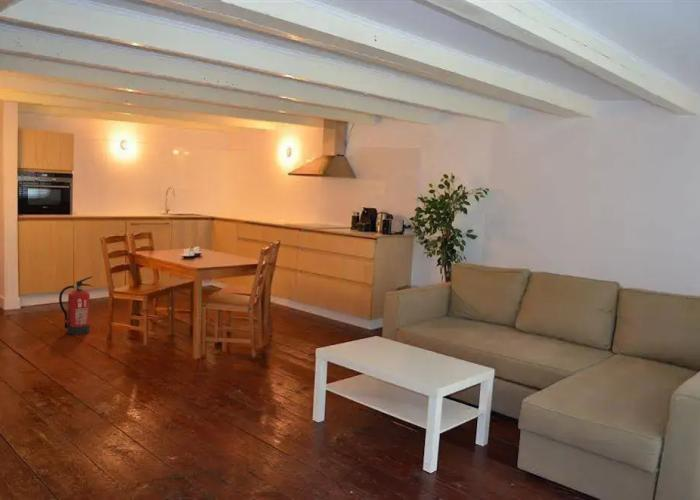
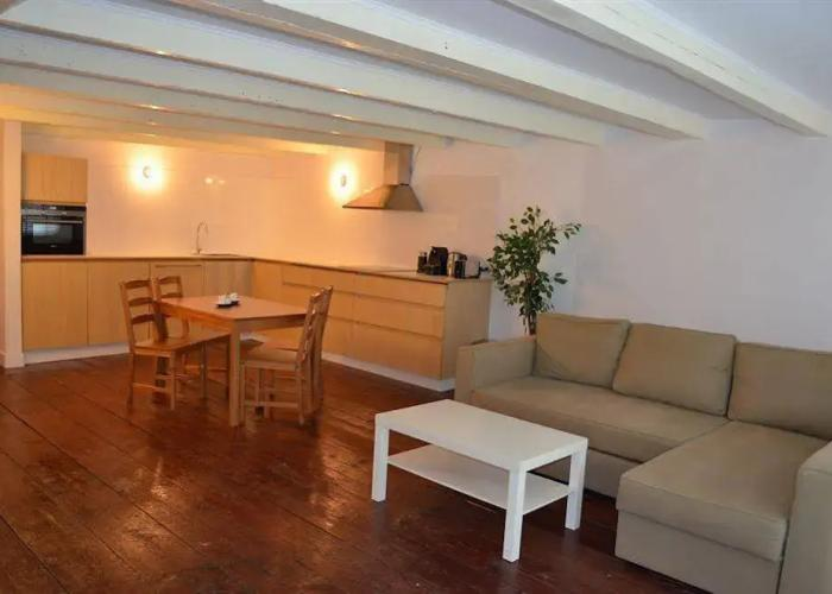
- fire extinguisher [58,276,94,336]
